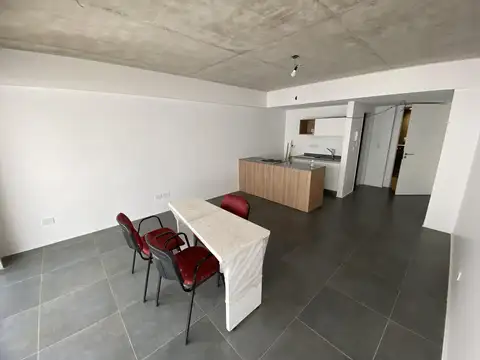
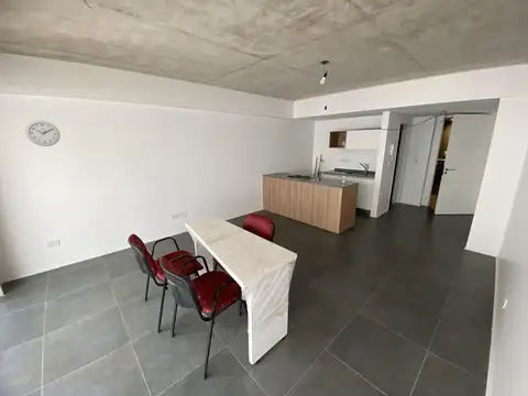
+ wall clock [24,119,62,147]
